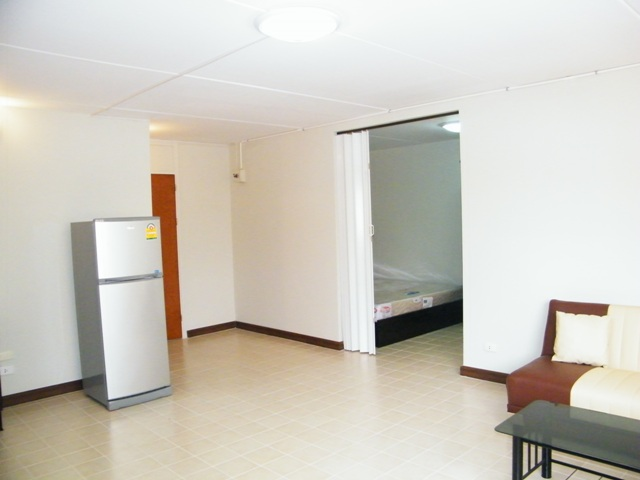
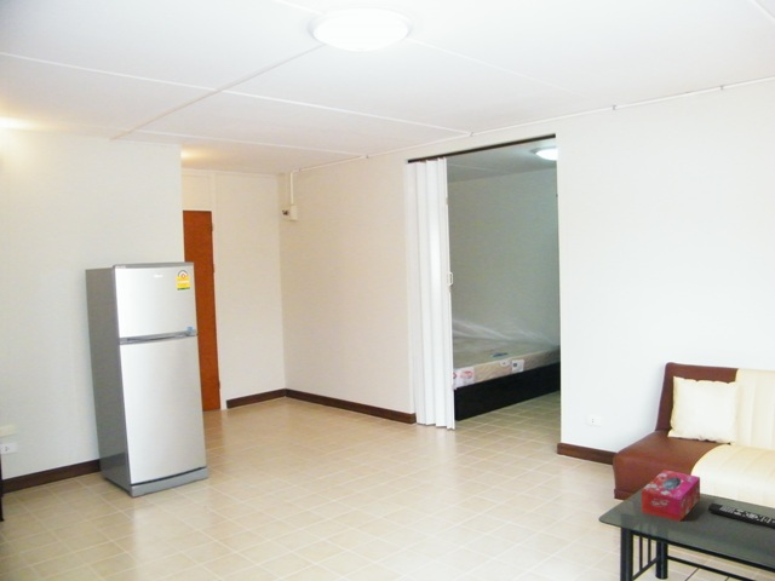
+ remote control [707,502,775,530]
+ tissue box [641,468,701,523]
